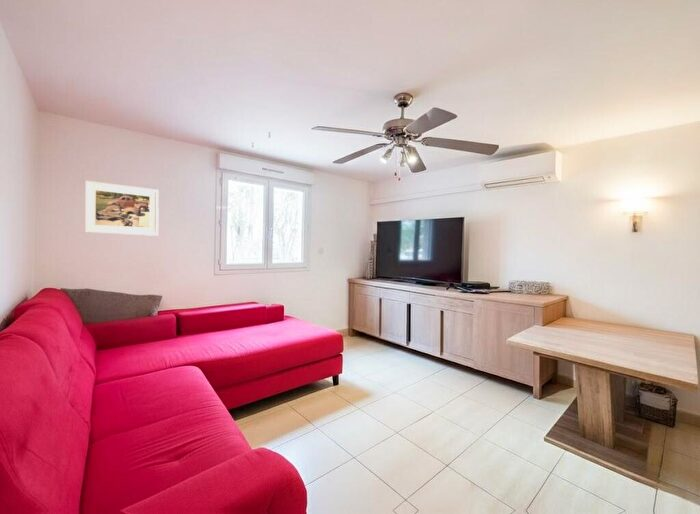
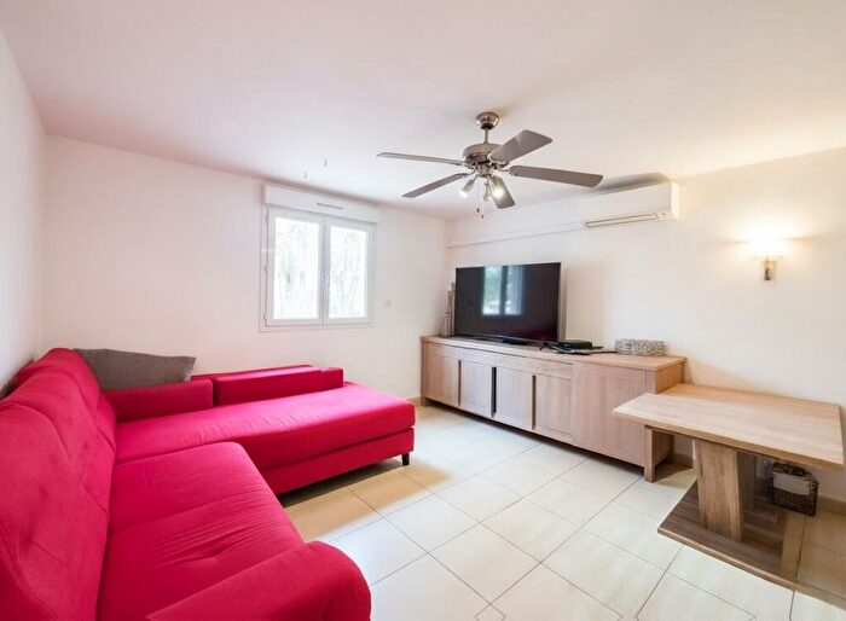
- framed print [84,180,160,237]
